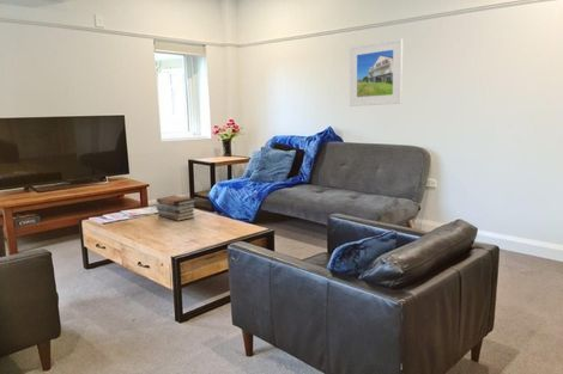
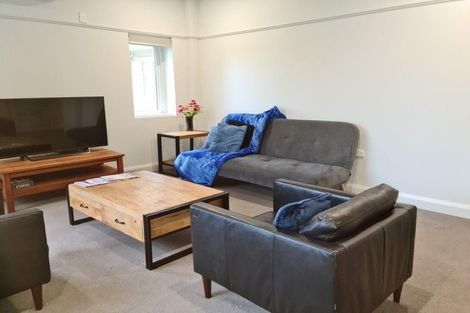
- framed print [349,37,404,108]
- book stack [156,195,198,222]
